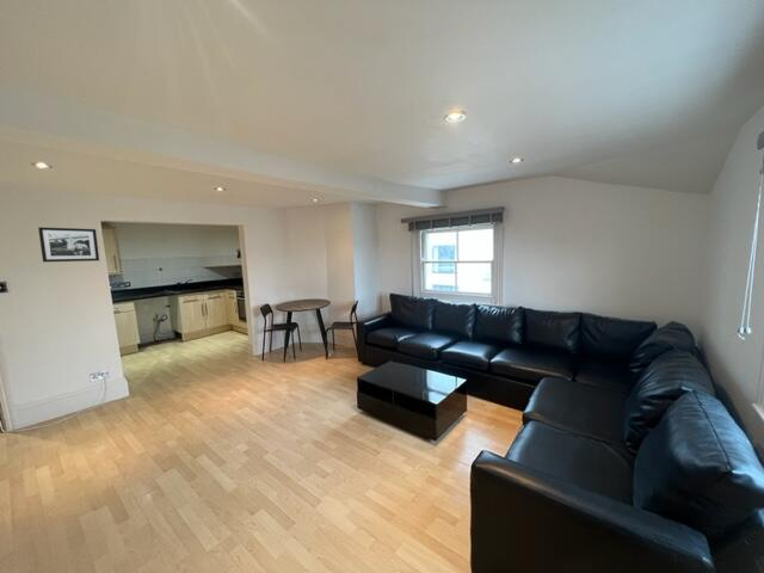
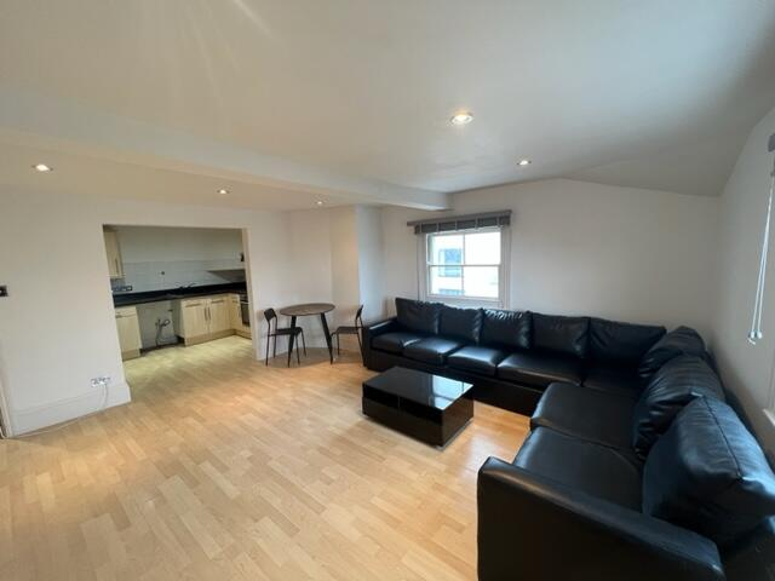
- picture frame [37,226,100,263]
